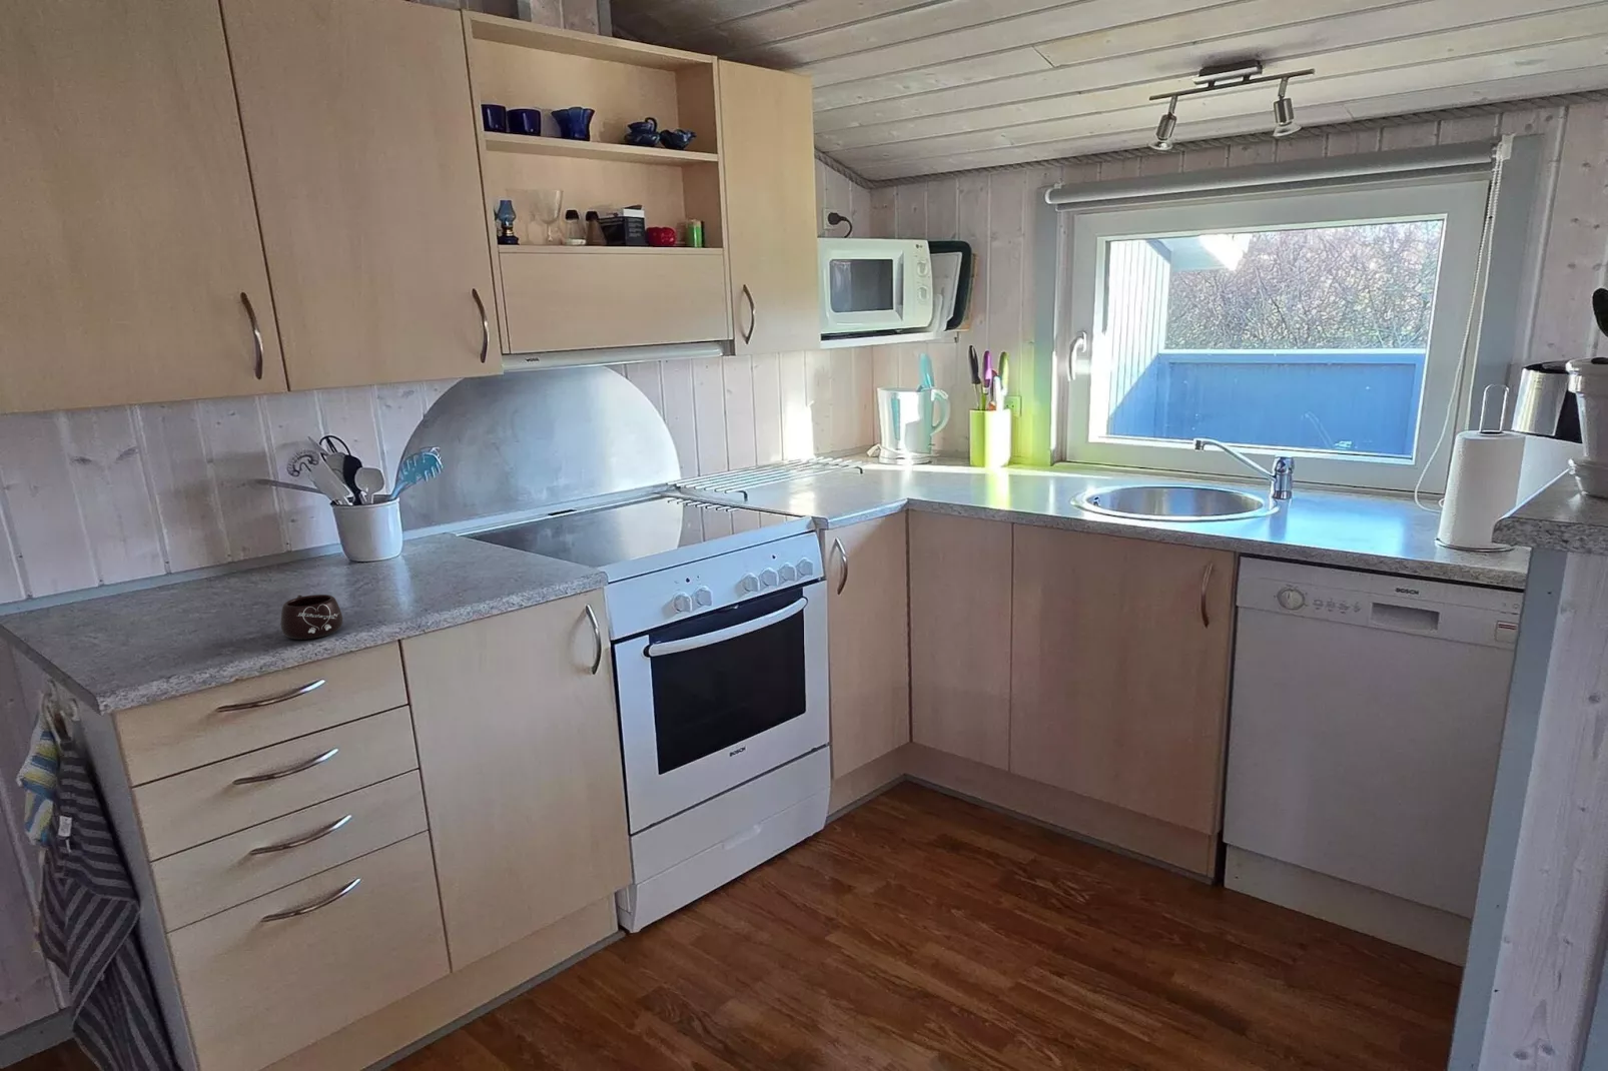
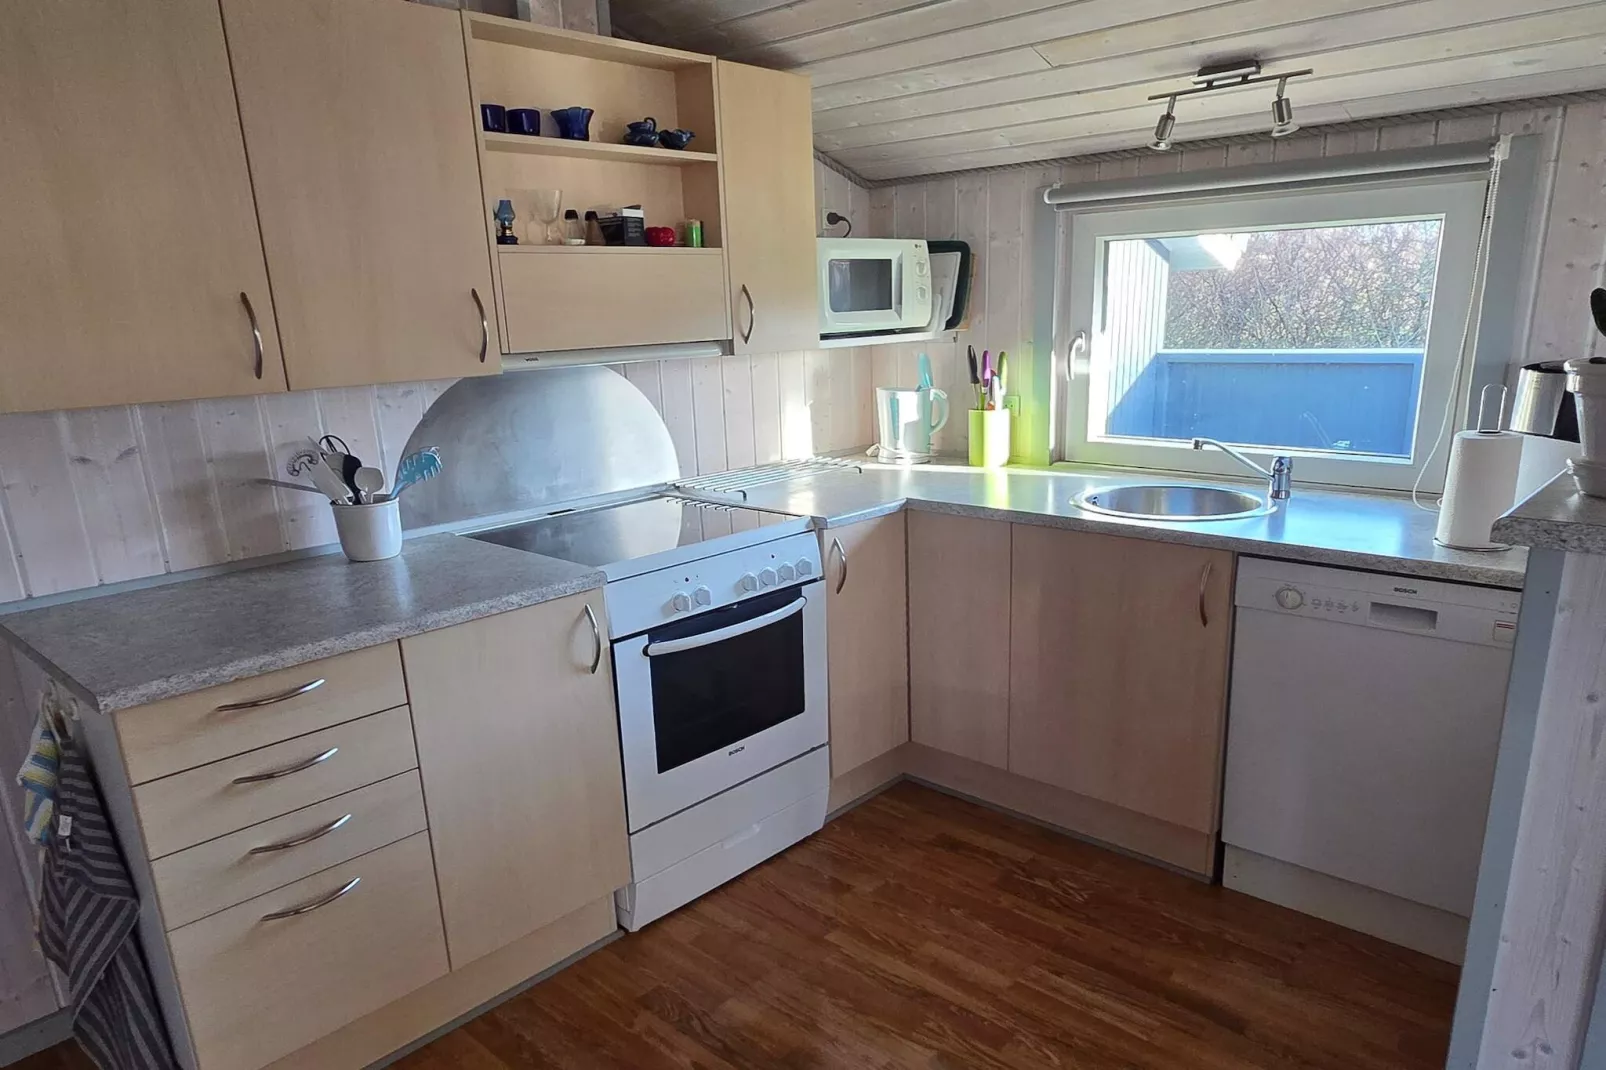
- mug [280,594,343,641]
